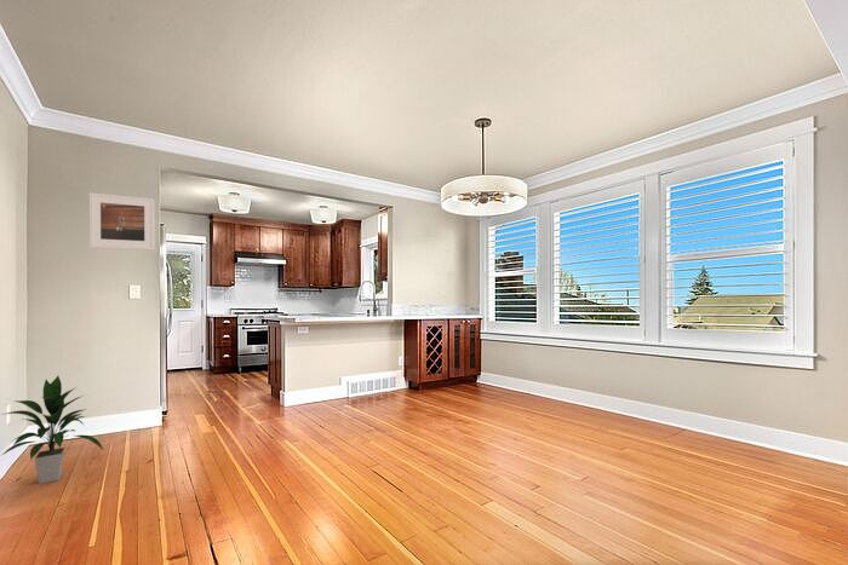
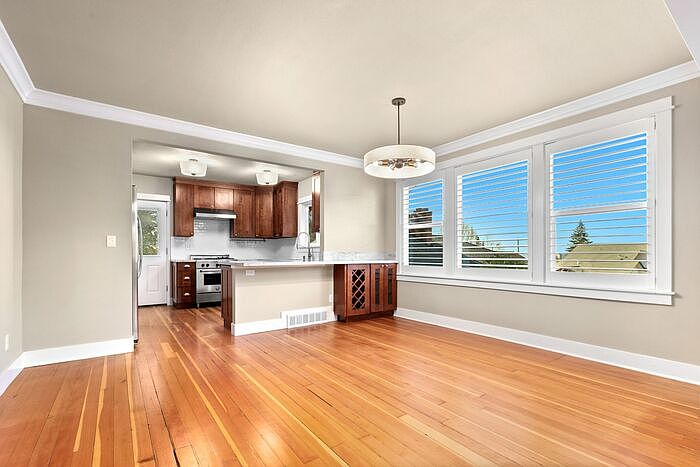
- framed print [88,191,156,250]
- indoor plant [0,375,104,485]
